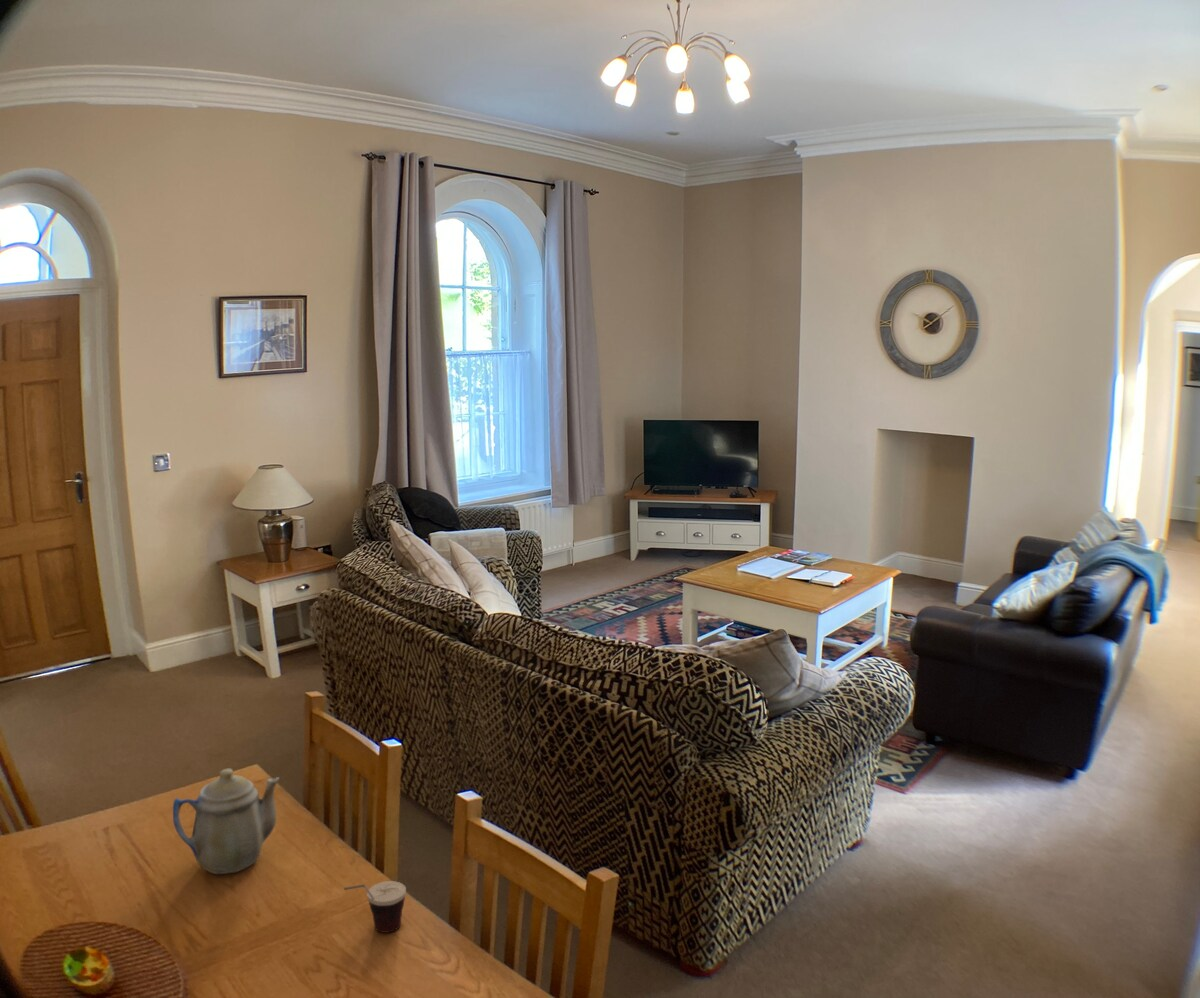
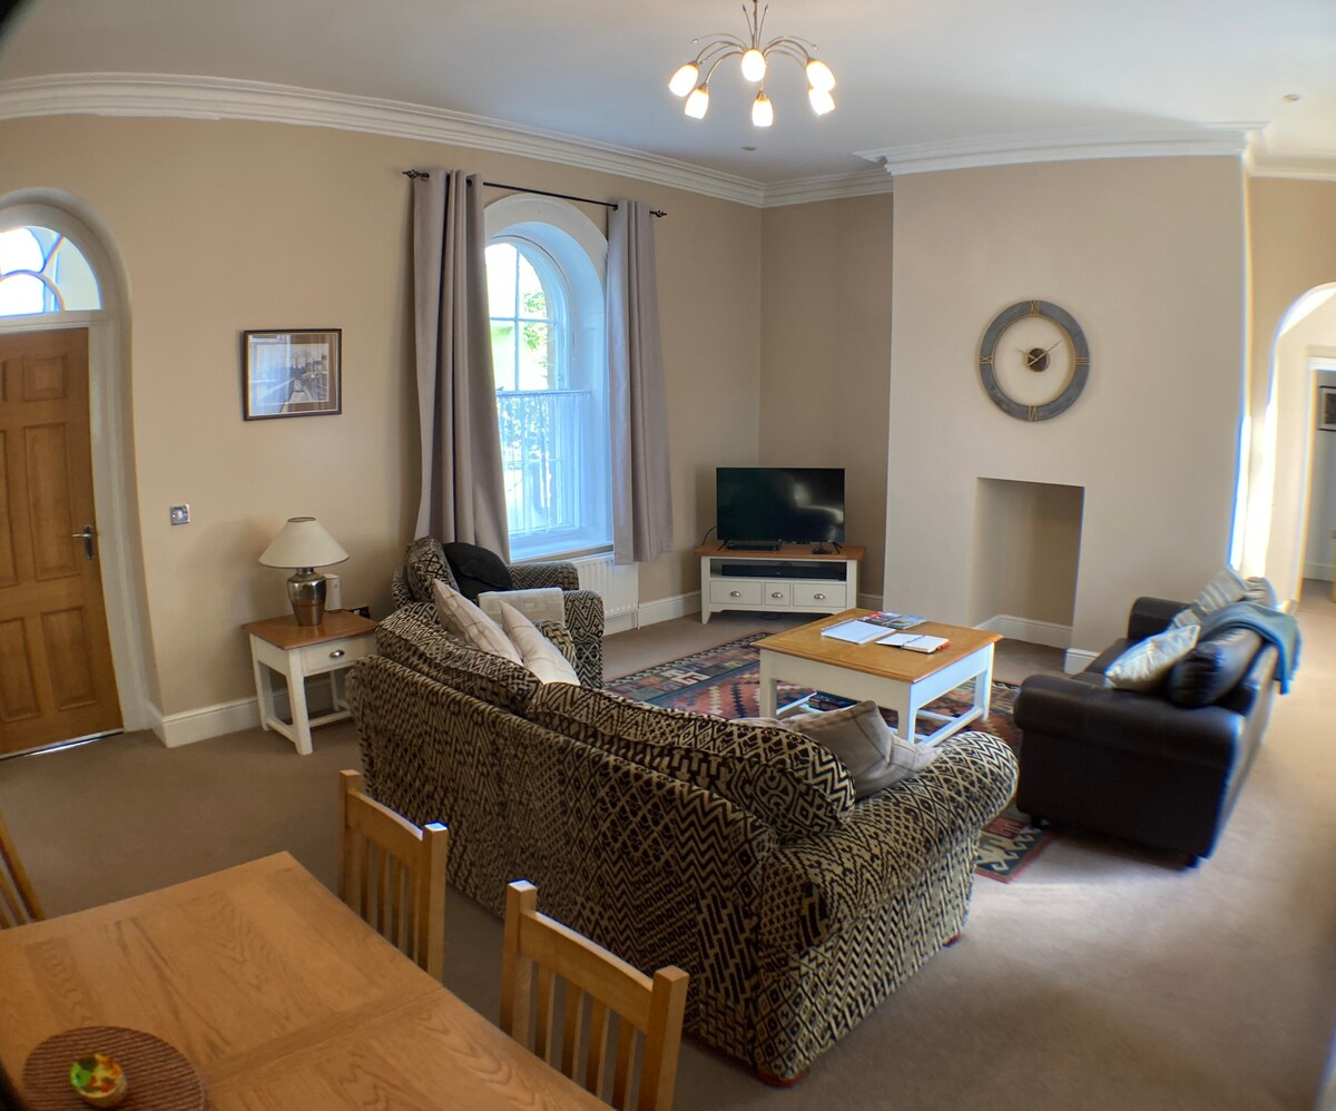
- teapot [172,768,280,875]
- cup [343,880,407,934]
